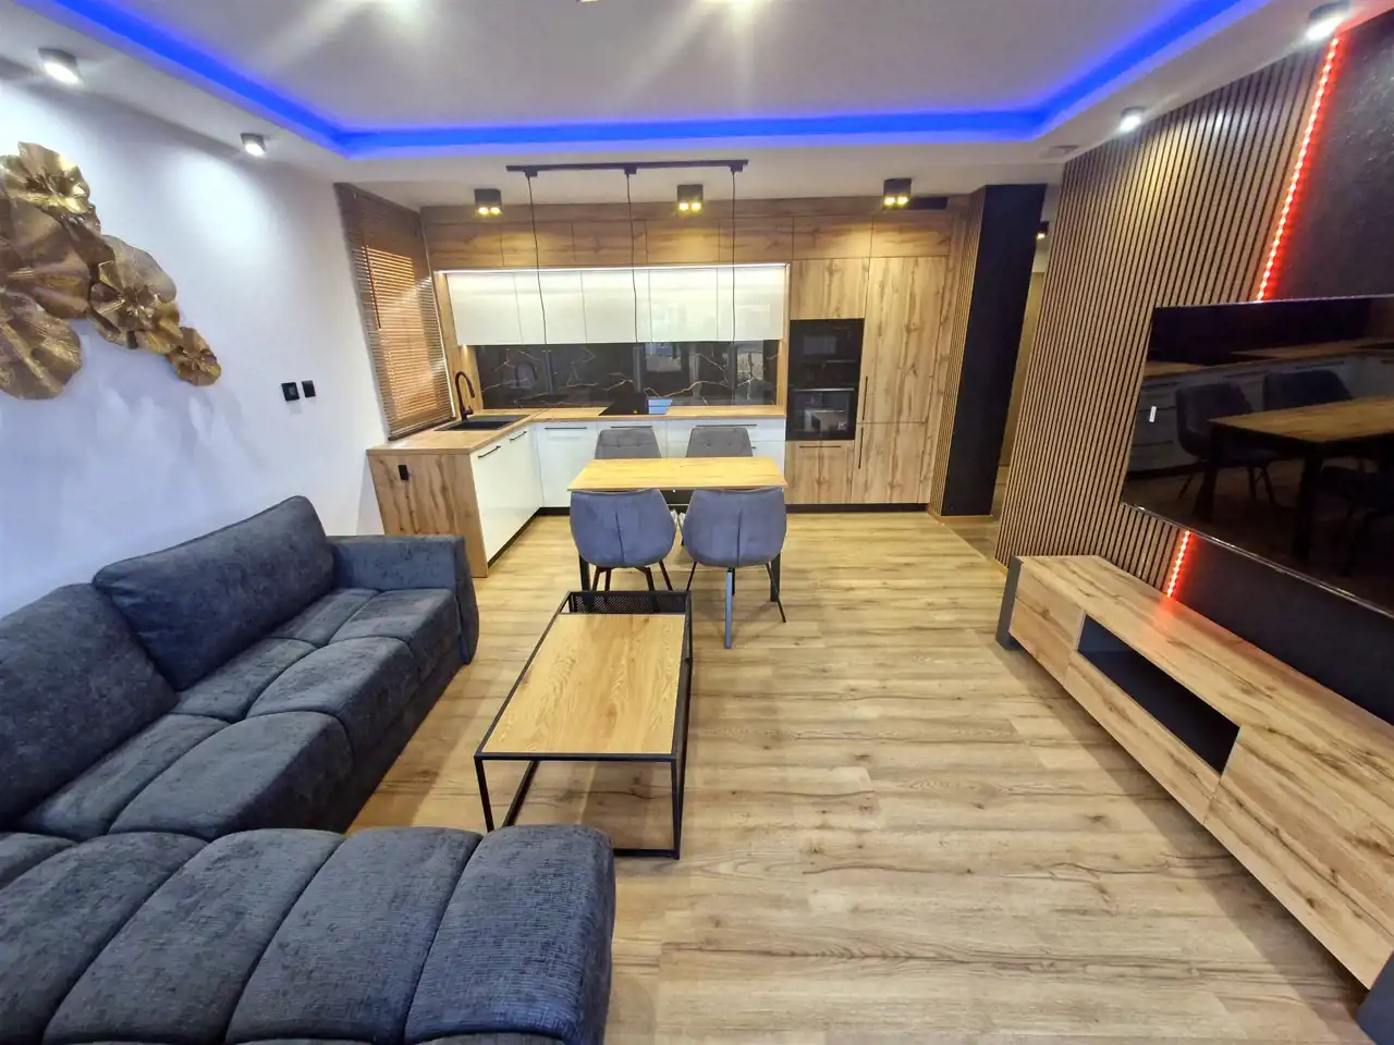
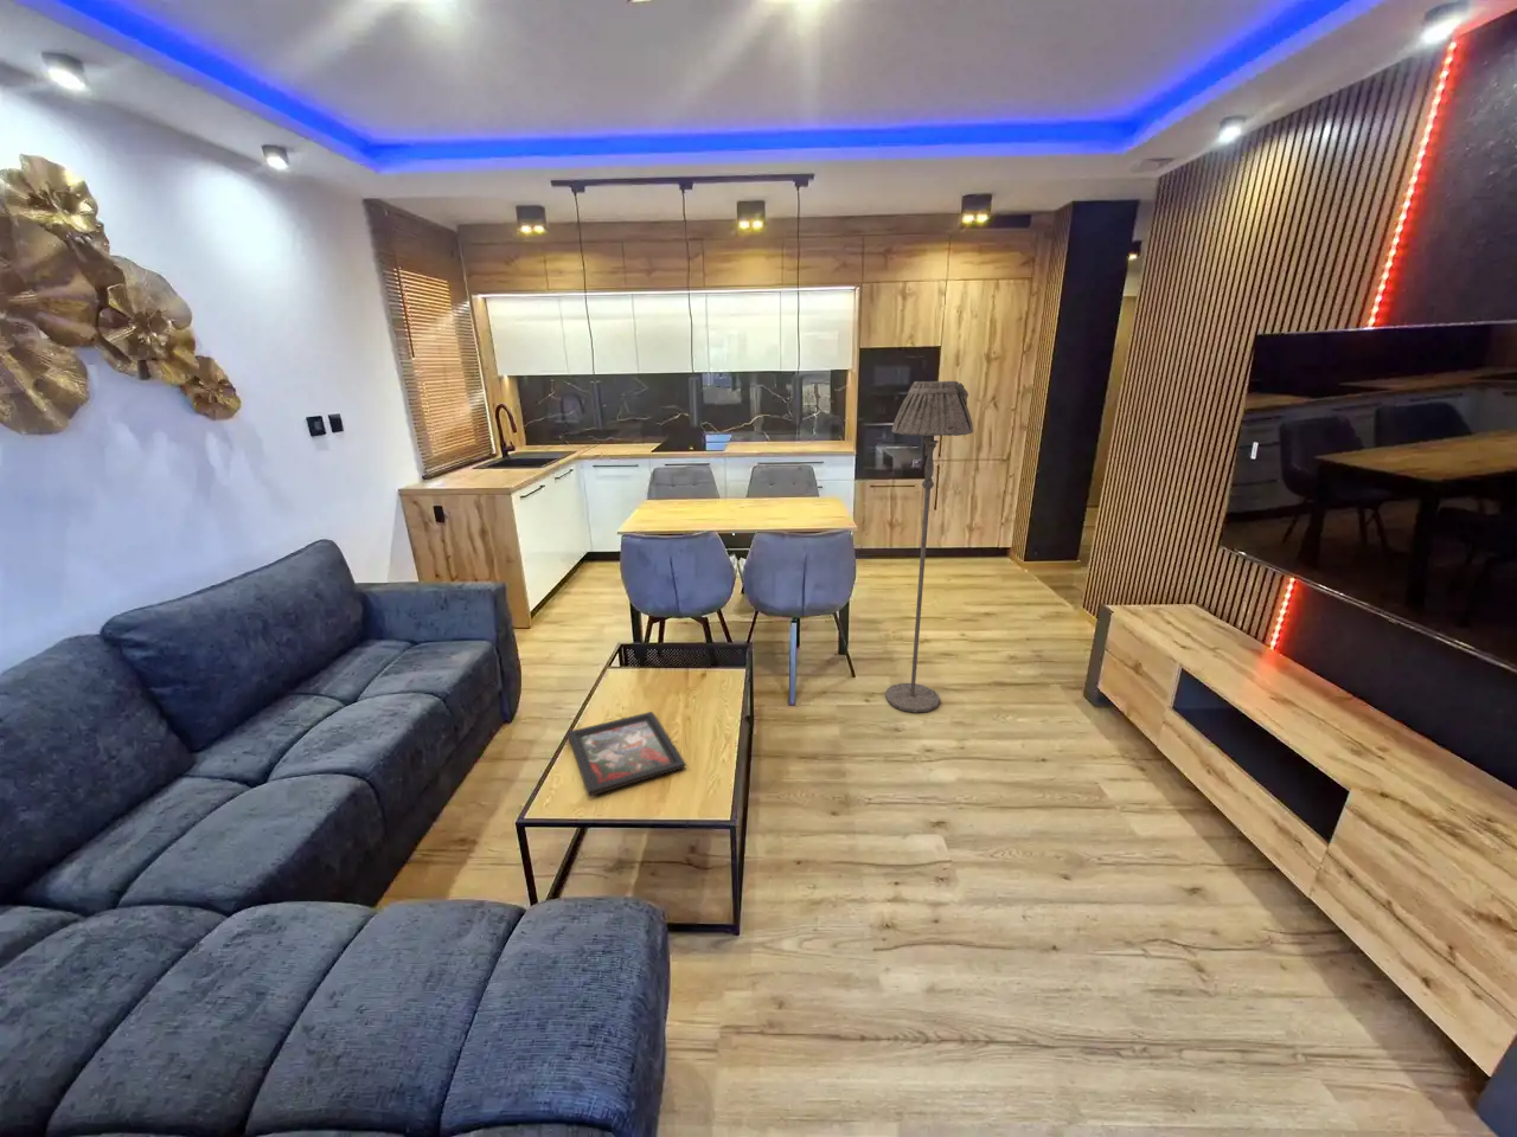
+ decorative tray [566,711,687,797]
+ floor lamp [884,380,975,714]
